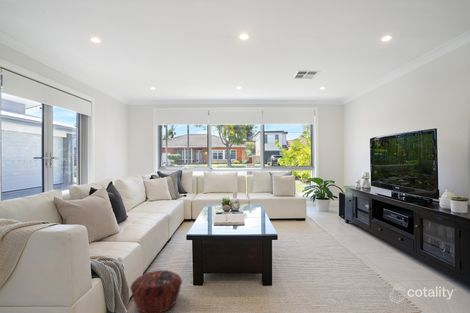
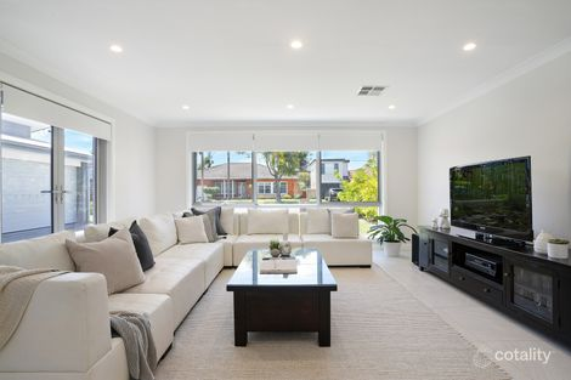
- woven basket [129,269,183,313]
